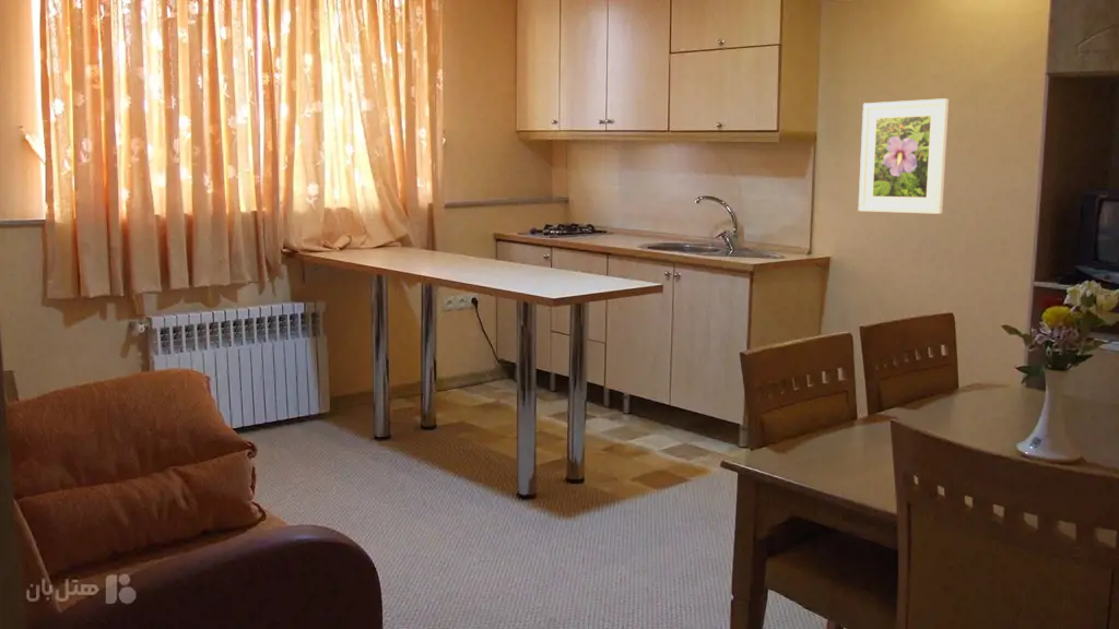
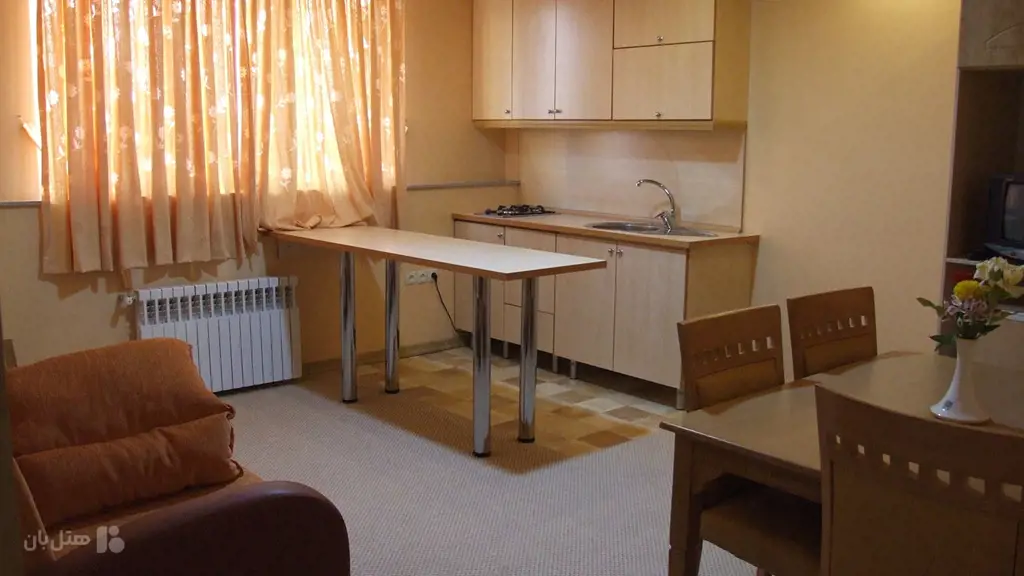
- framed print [857,97,950,215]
